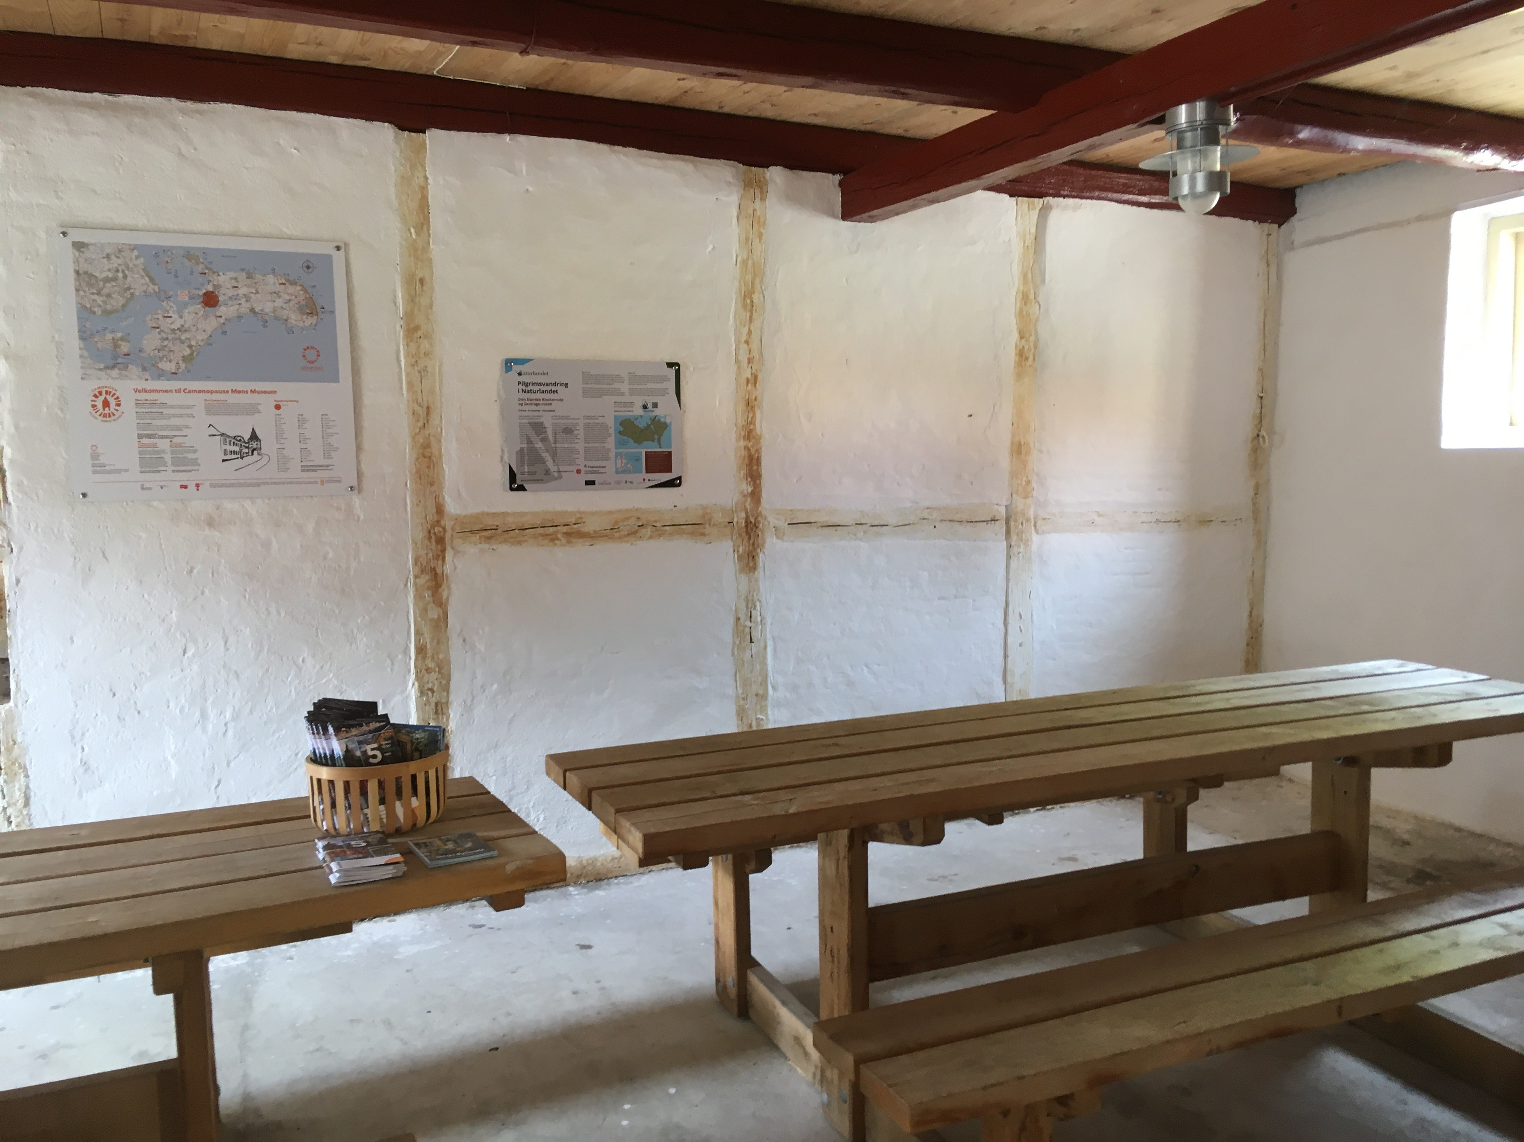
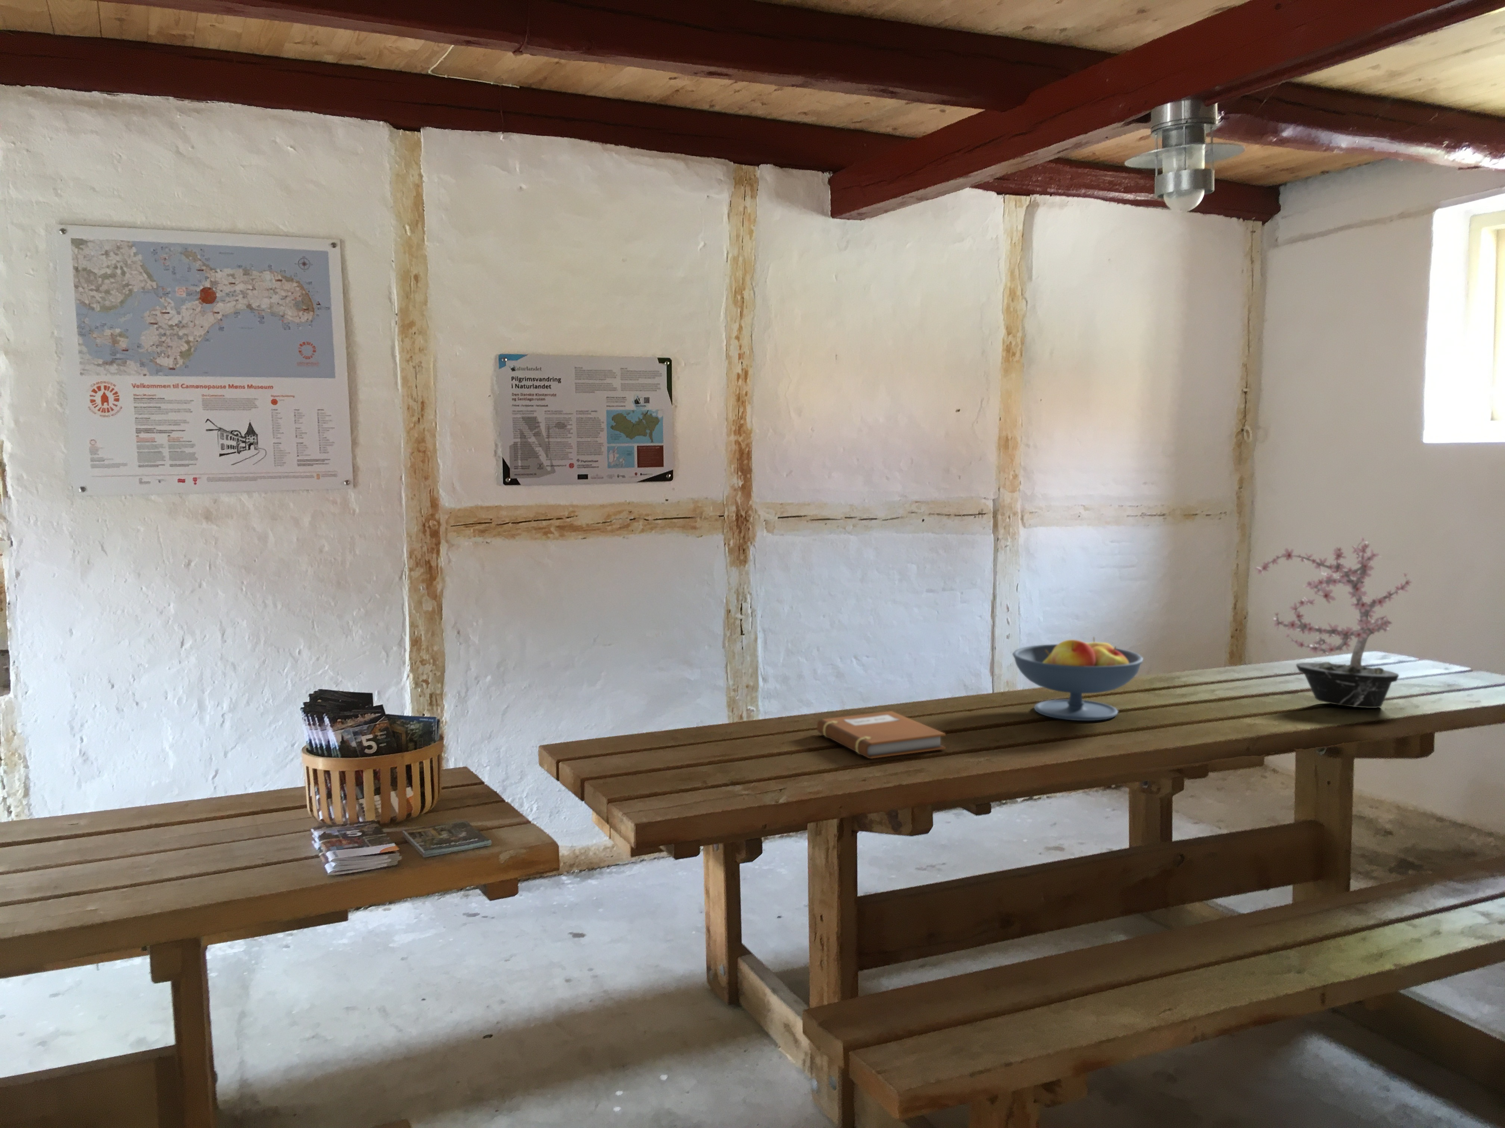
+ notebook [816,711,946,760]
+ potted plant [1254,533,1413,709]
+ fruit bowl [1012,636,1144,722]
